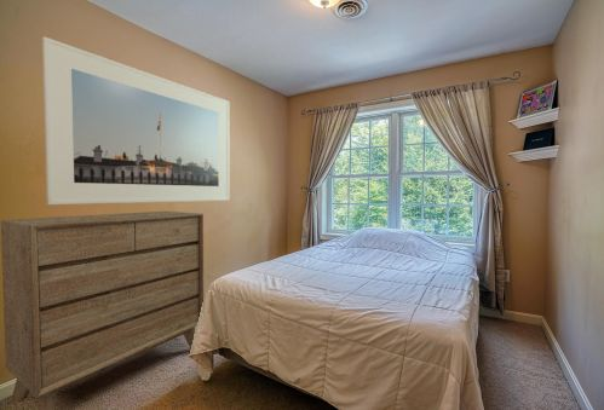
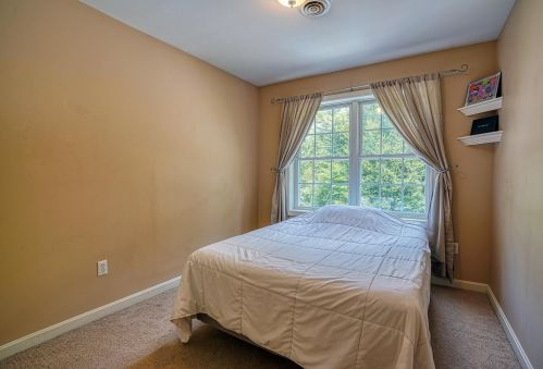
- dresser [0,210,205,410]
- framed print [41,35,230,206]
